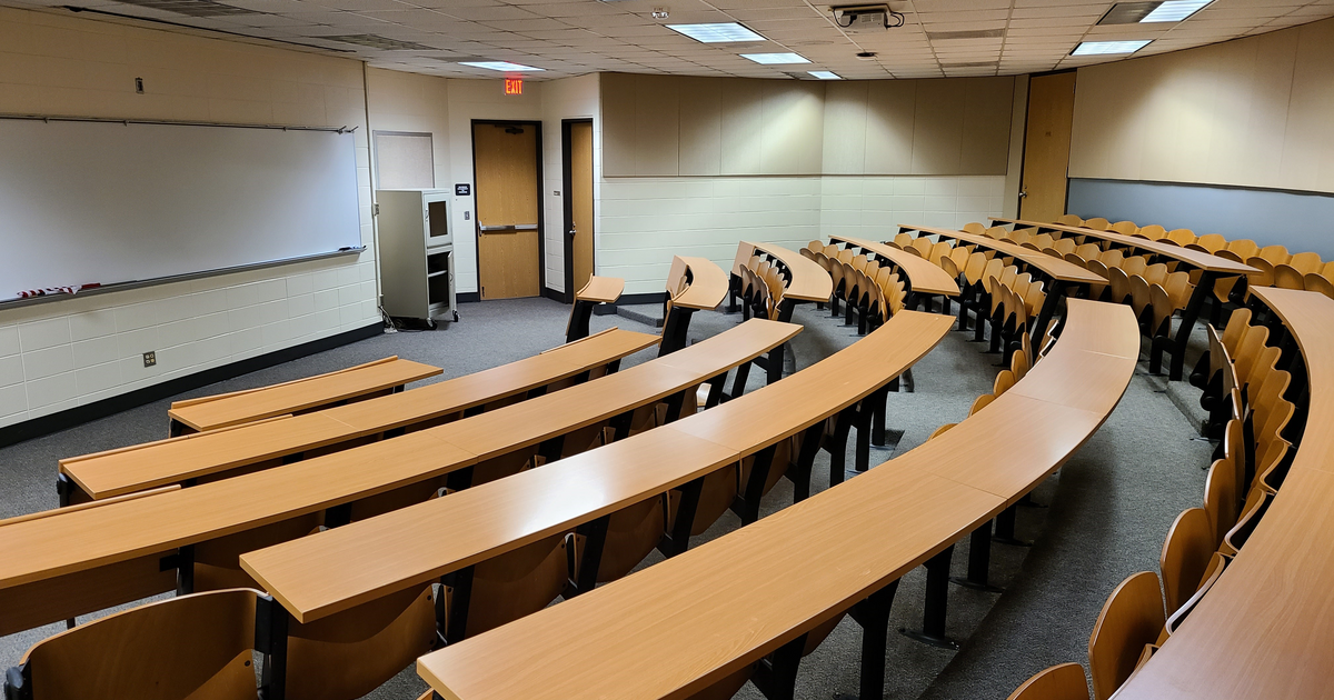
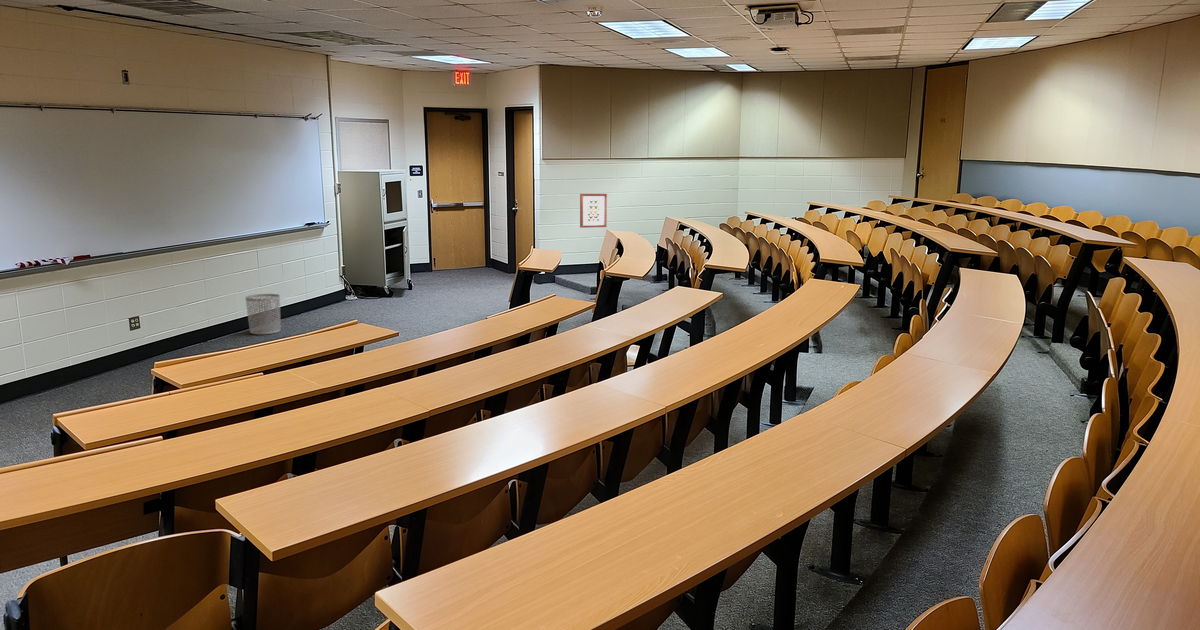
+ wall art [579,193,608,229]
+ waste bin [245,293,282,335]
